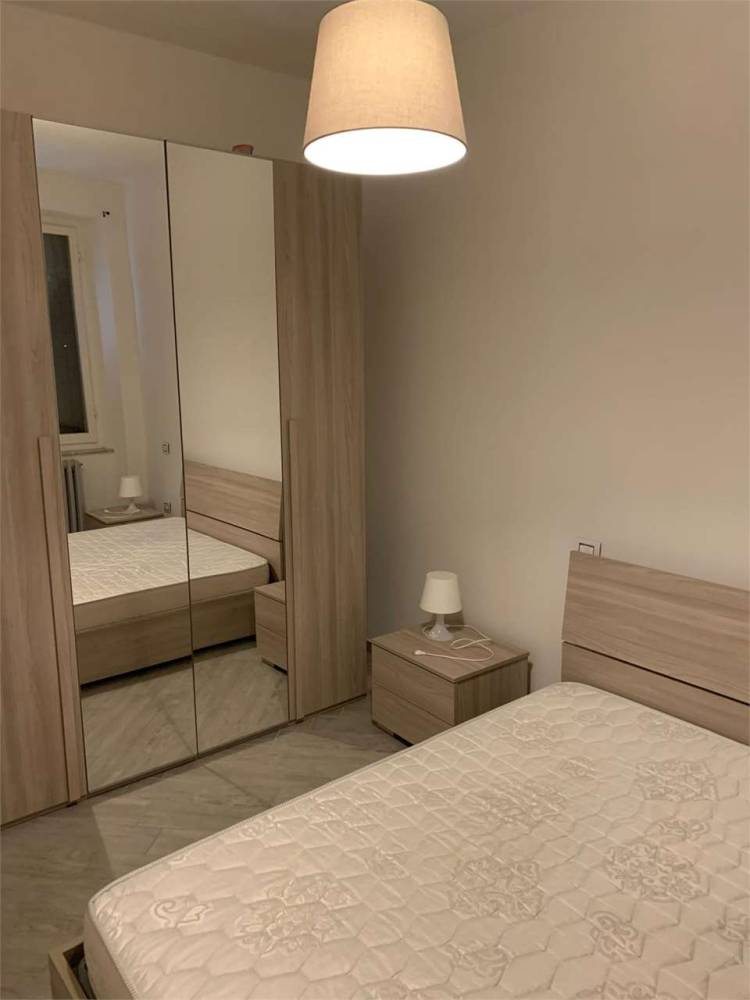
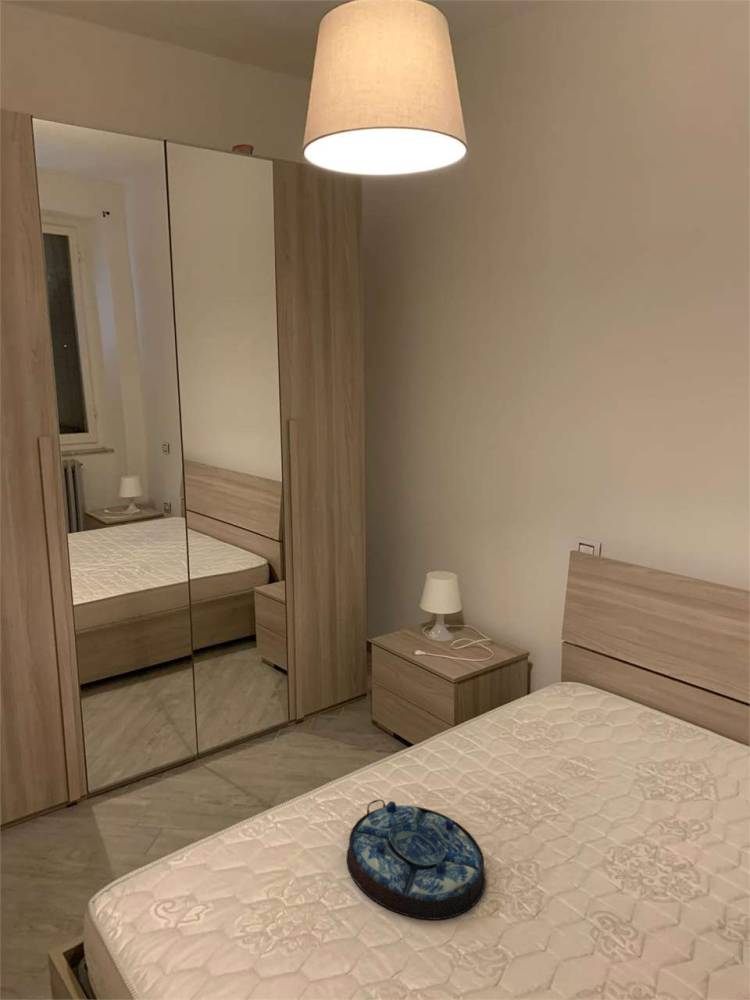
+ serving tray [346,798,486,921]
